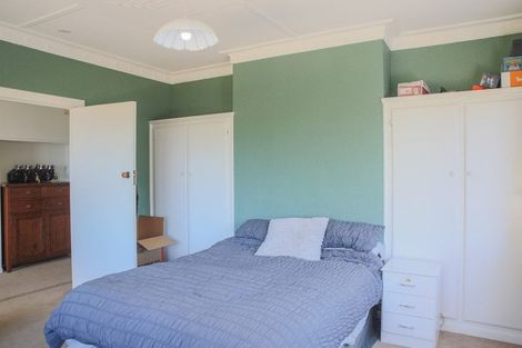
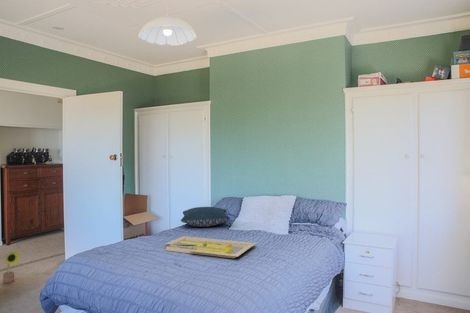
+ serving tray [165,235,257,260]
+ pillow [180,206,231,228]
+ decorative plant [2,250,22,284]
